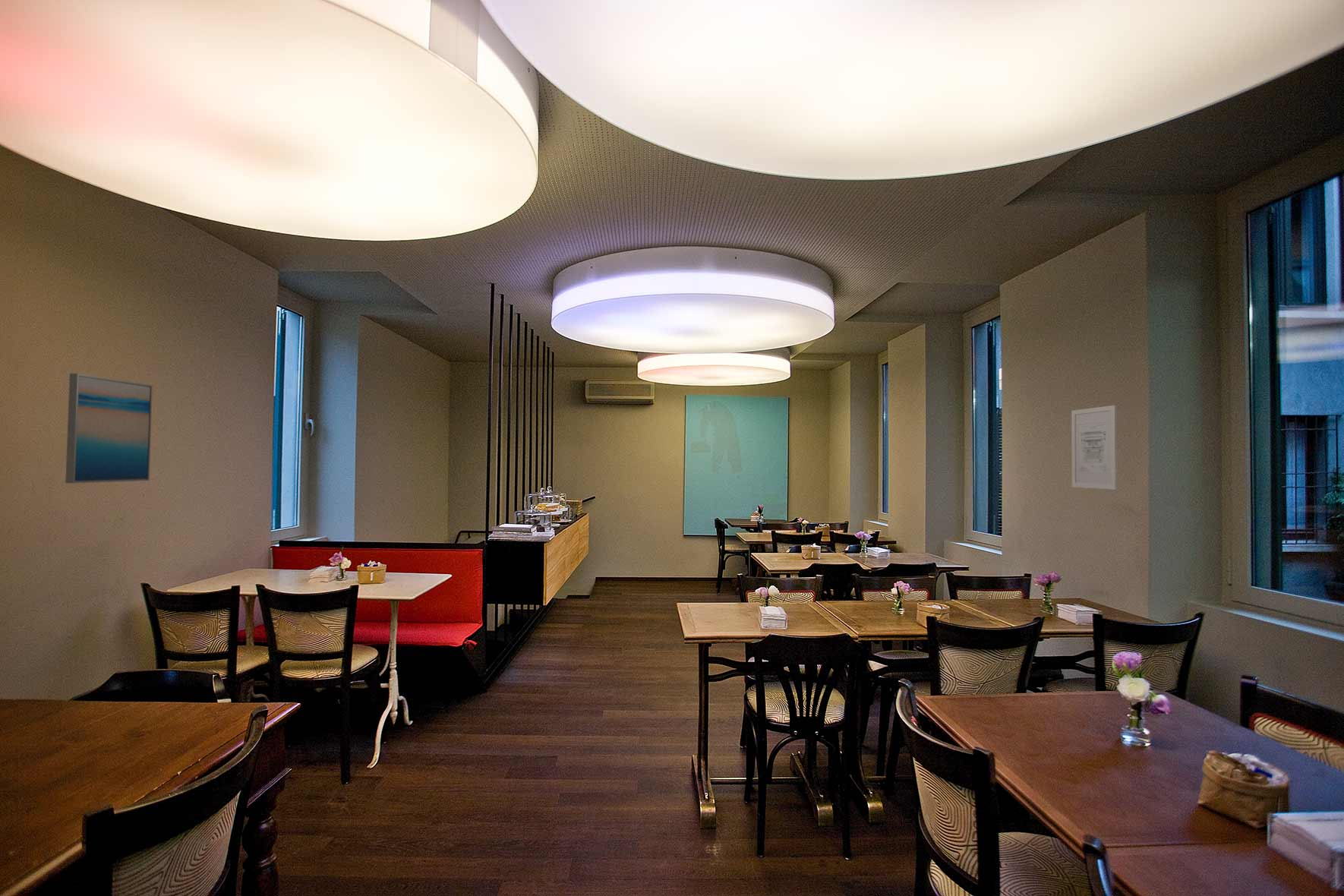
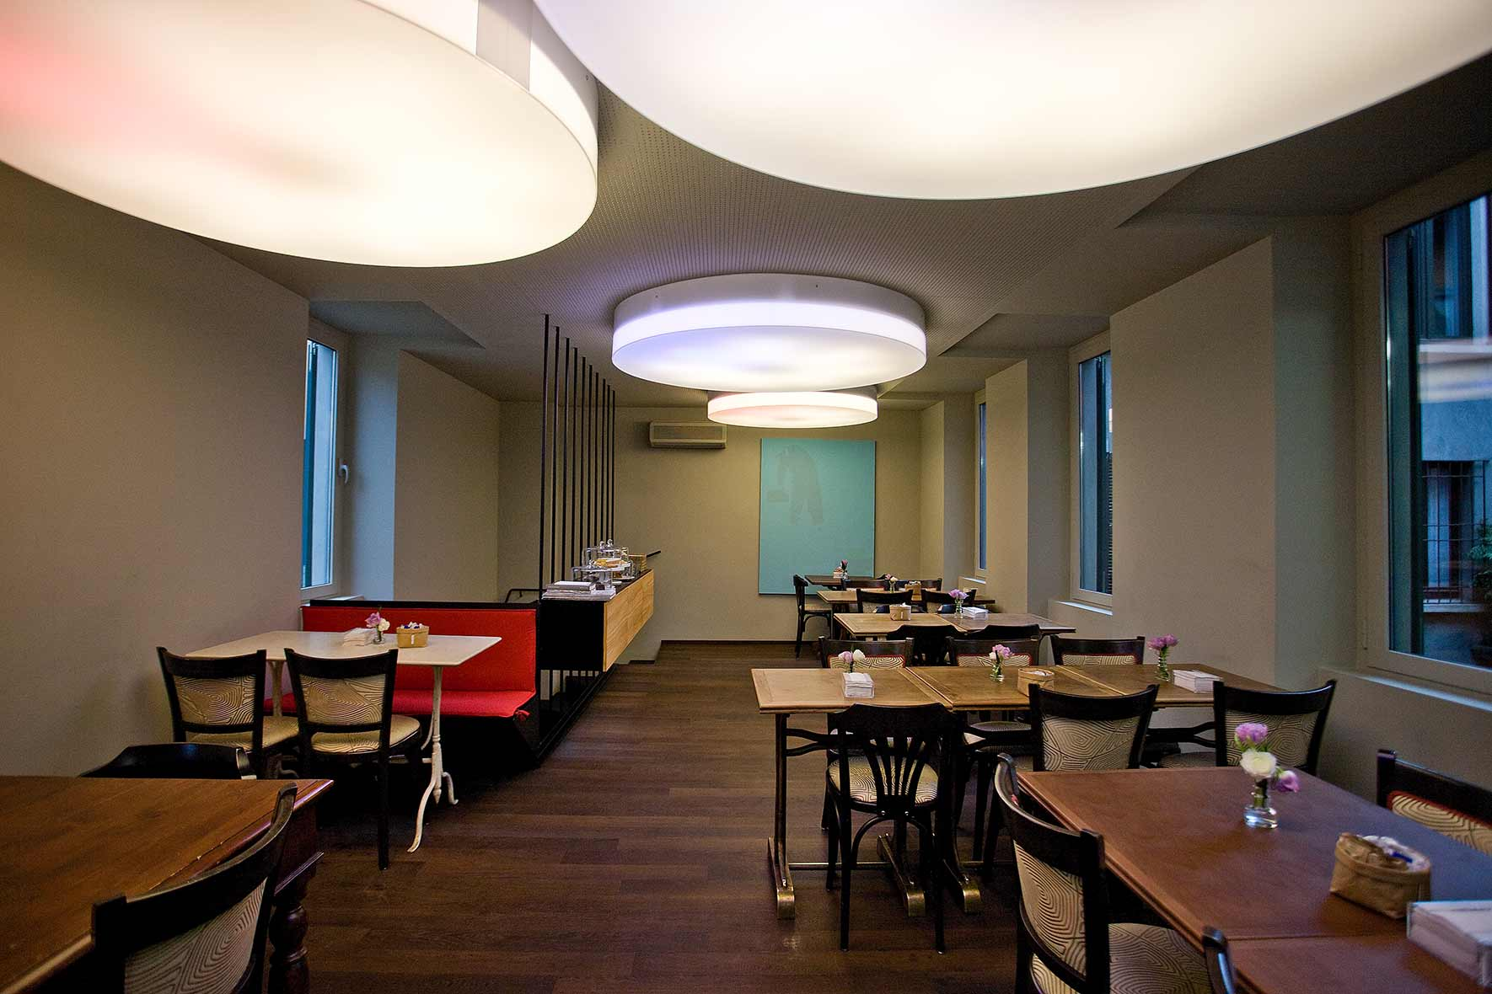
- wall art [65,373,153,484]
- wall art [1071,405,1118,491]
